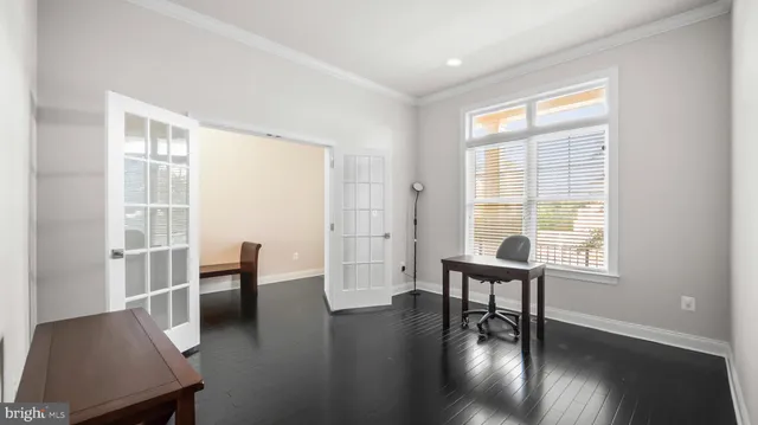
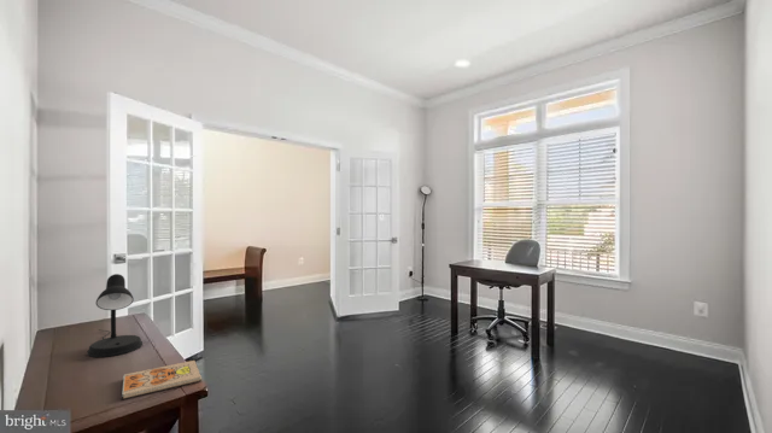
+ desk lamp [86,273,144,358]
+ notebook [119,359,203,400]
